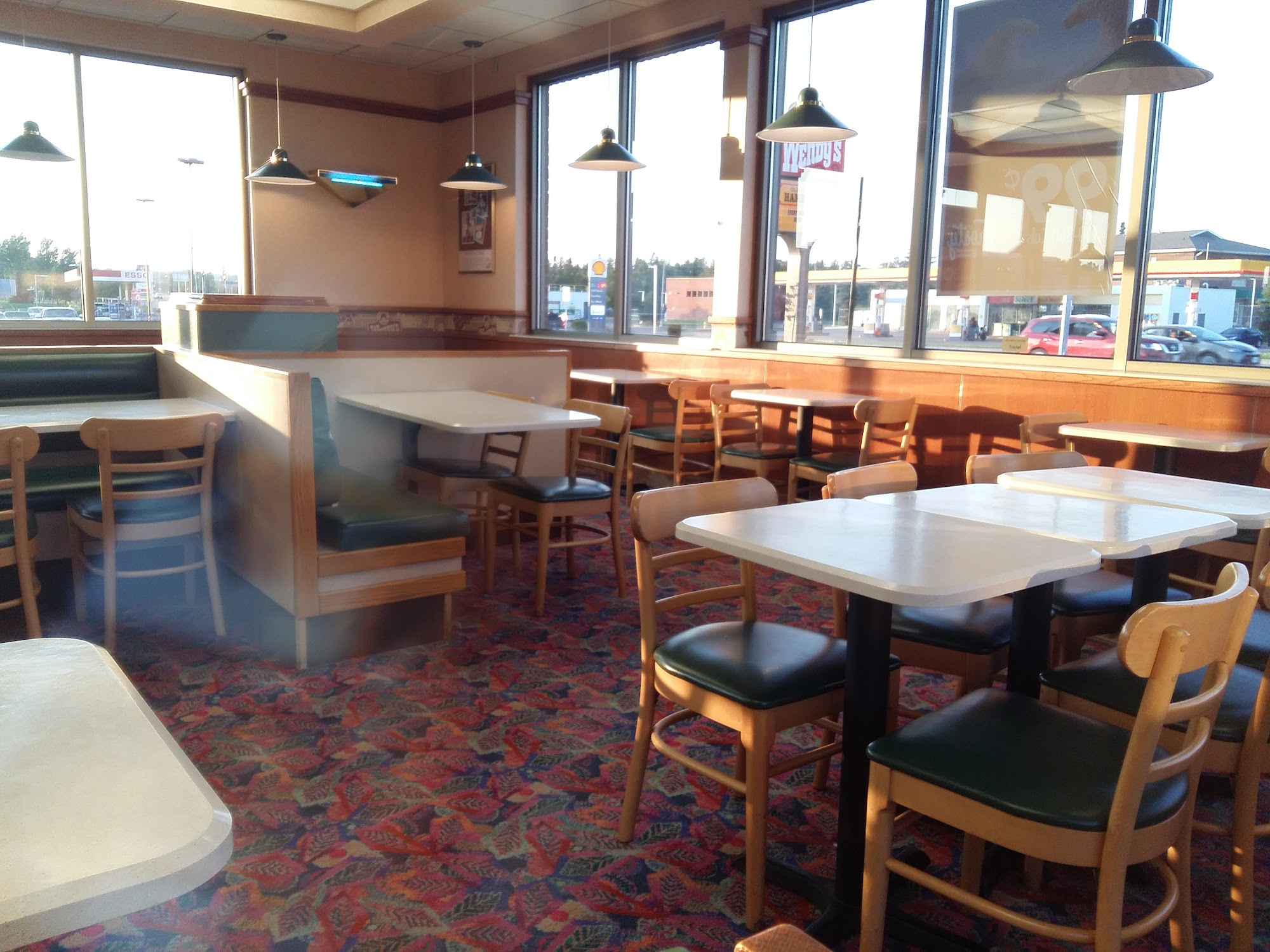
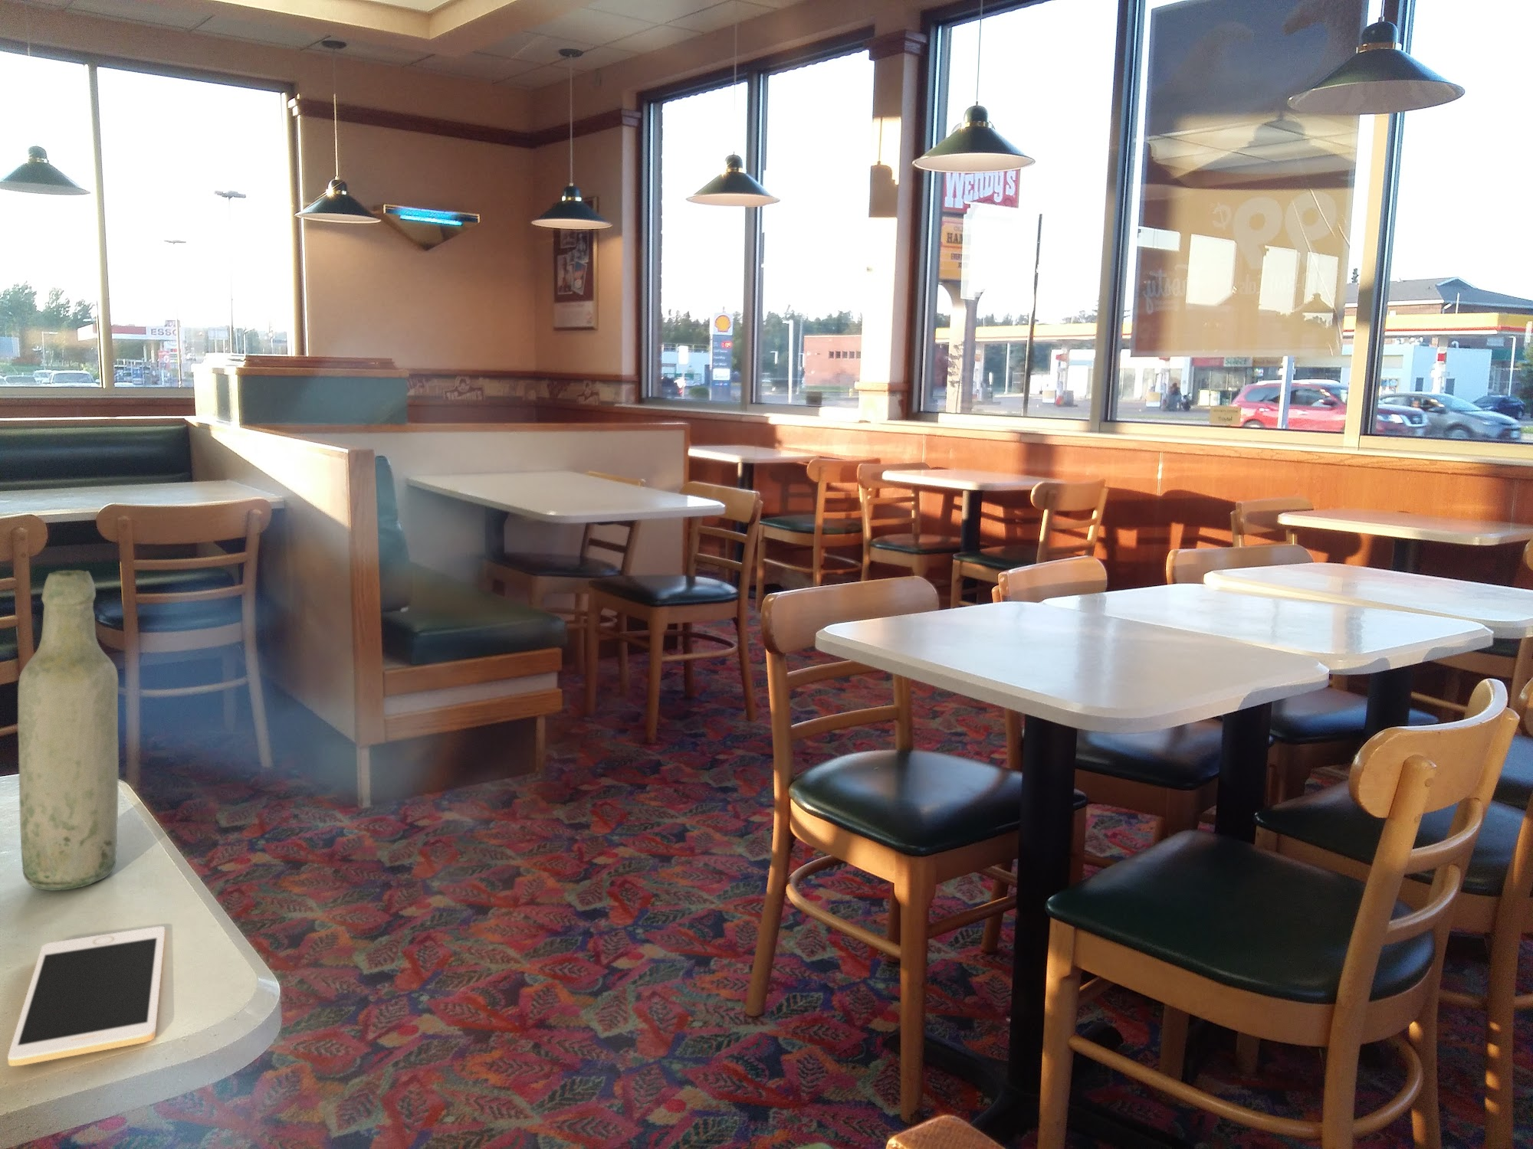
+ cell phone [7,926,165,1067]
+ bottle [17,570,120,892]
